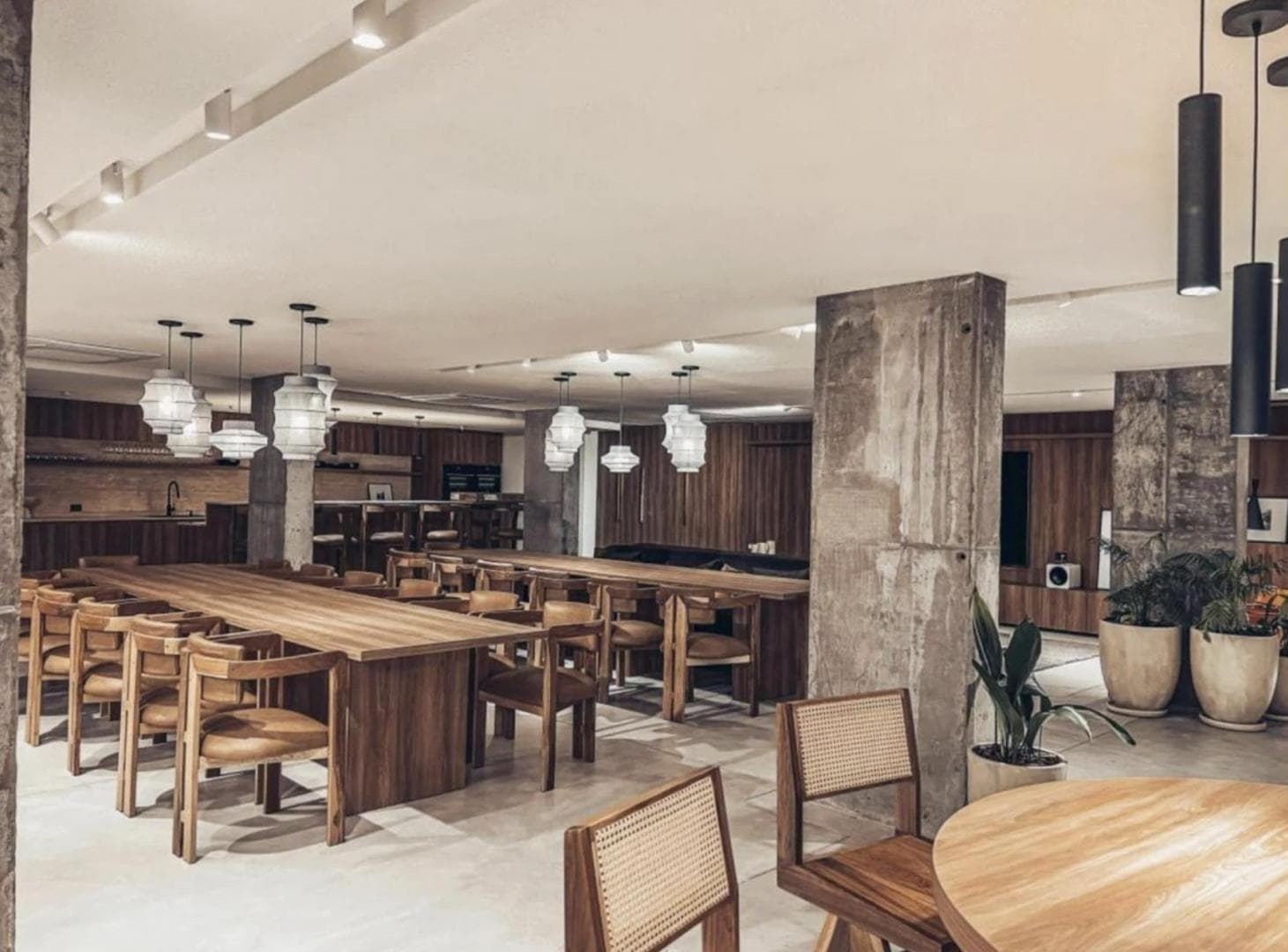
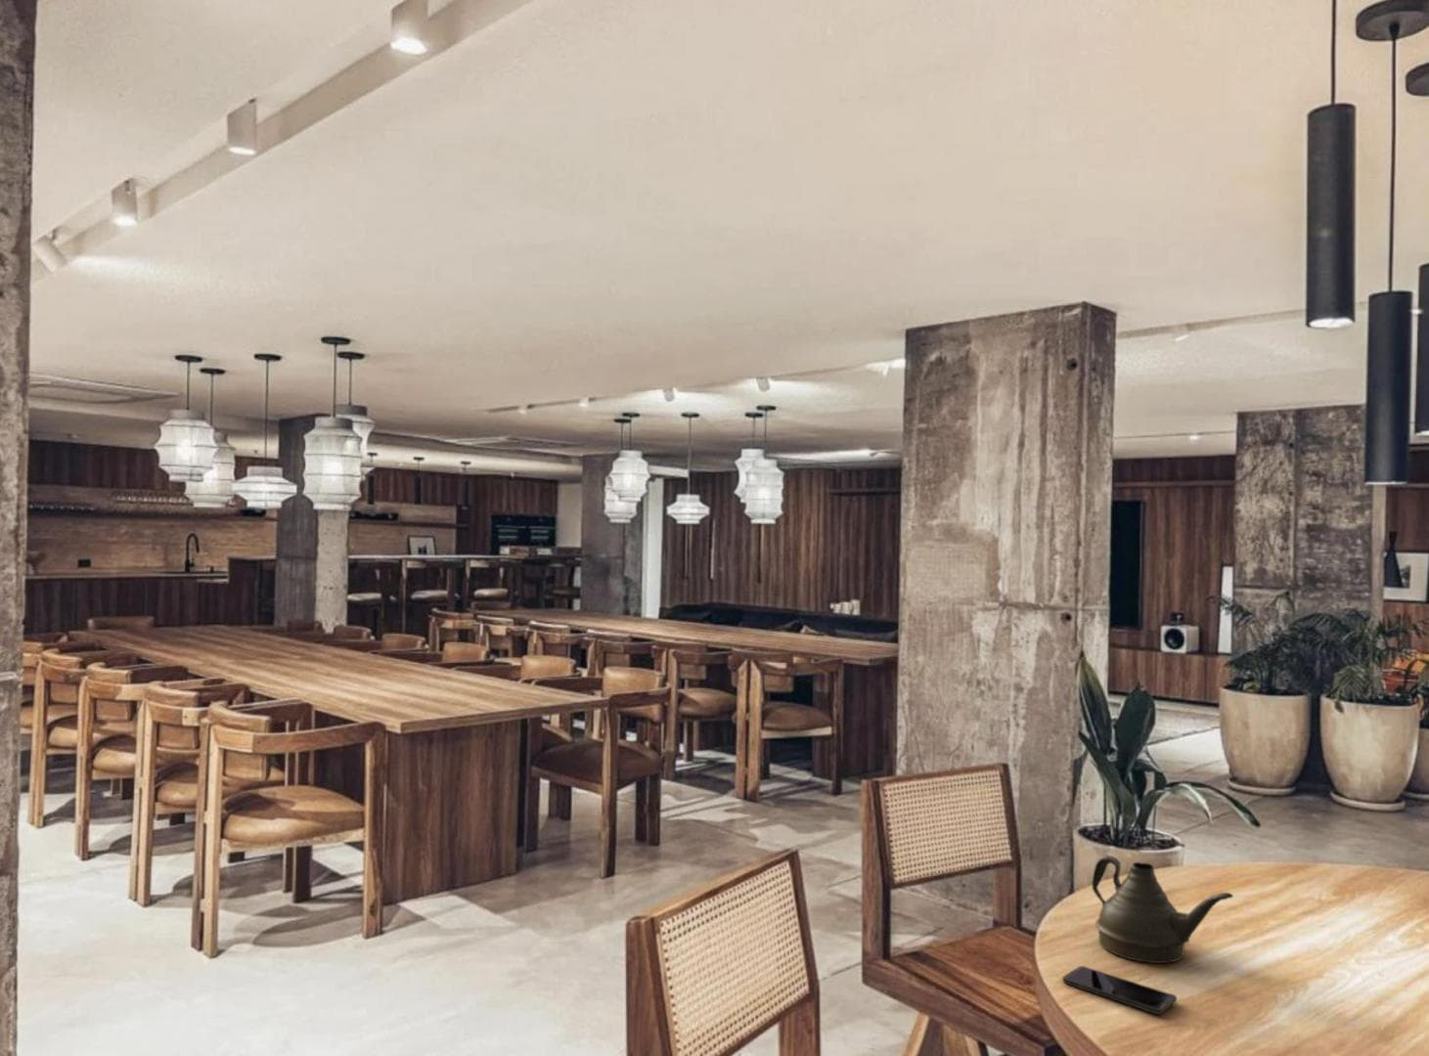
+ teapot [1091,854,1235,964]
+ smartphone [1062,965,1177,1015]
